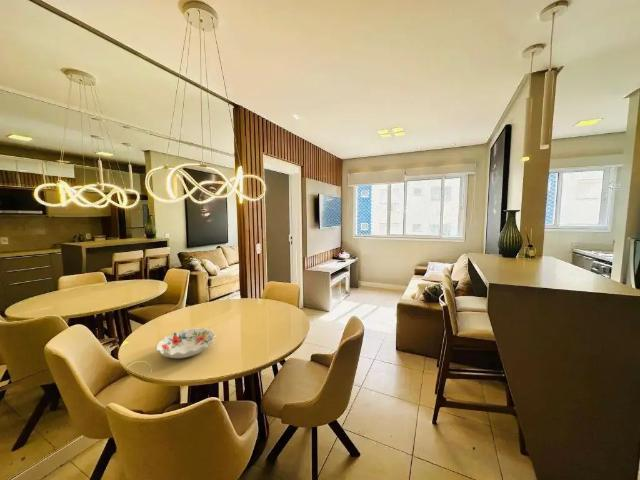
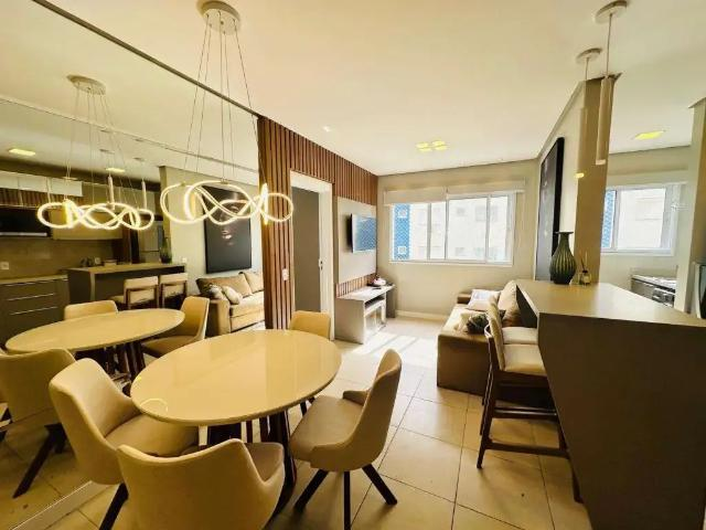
- decorative bowl [155,327,217,359]
